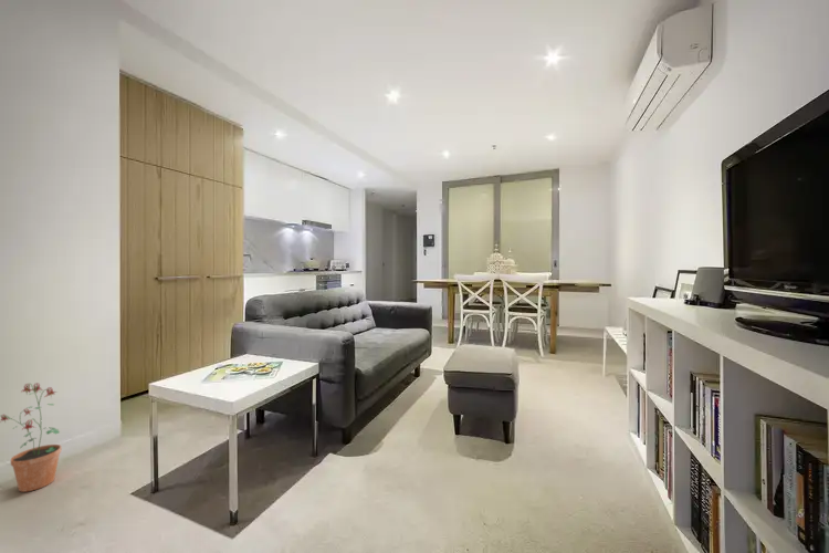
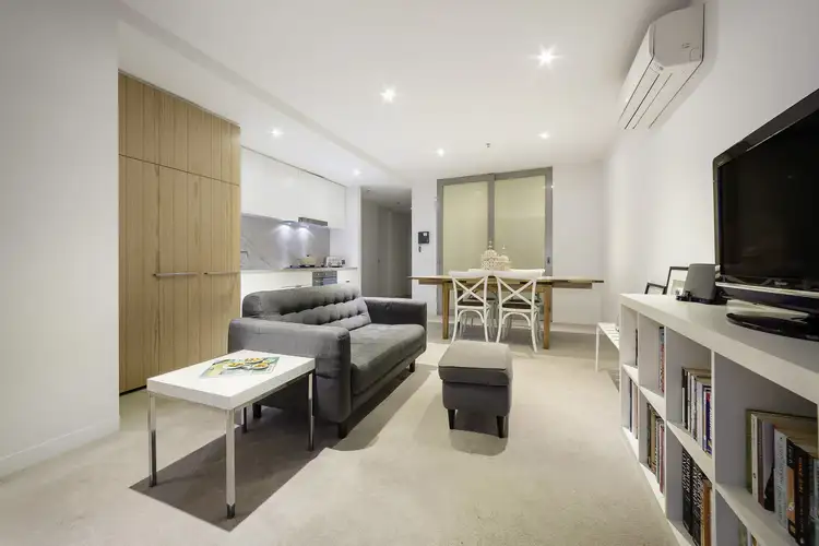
- potted plant [0,382,63,493]
